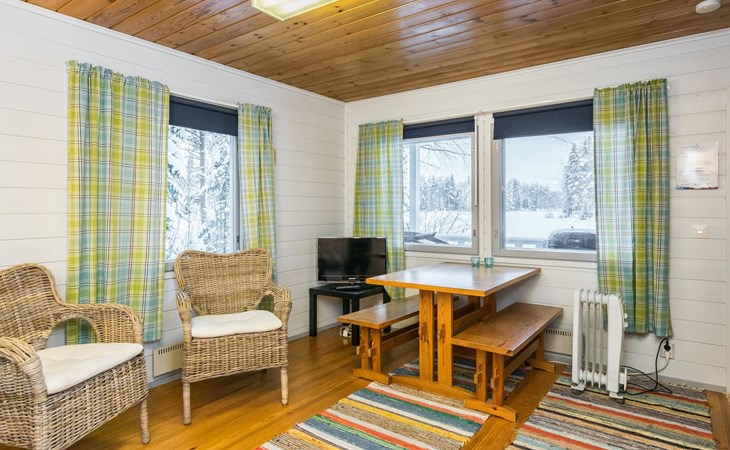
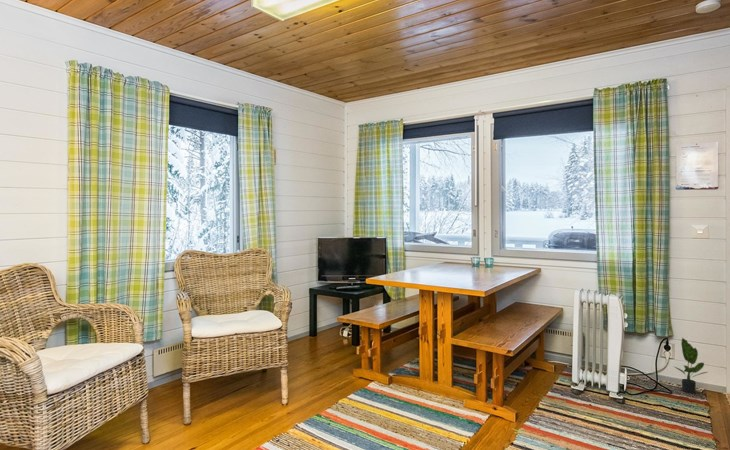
+ potted plant [674,337,708,394]
